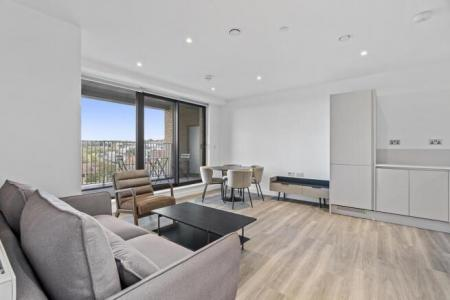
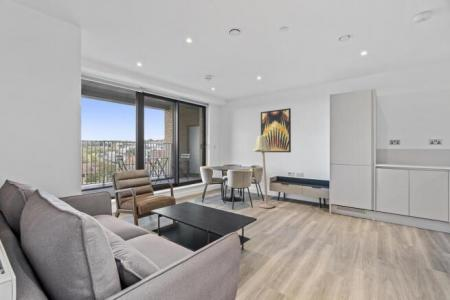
+ wall art [260,107,292,153]
+ floor lamp [253,135,276,209]
